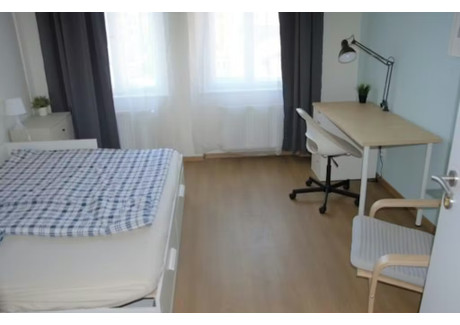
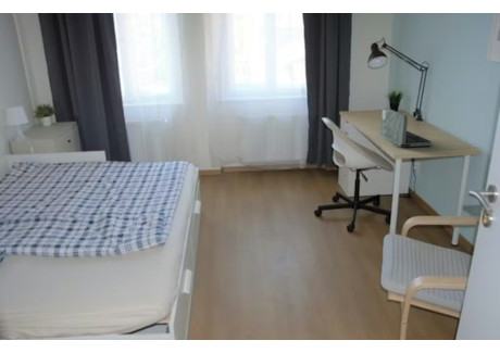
+ laptop [378,106,433,149]
